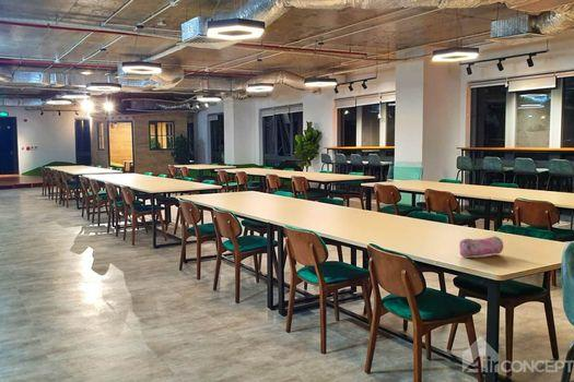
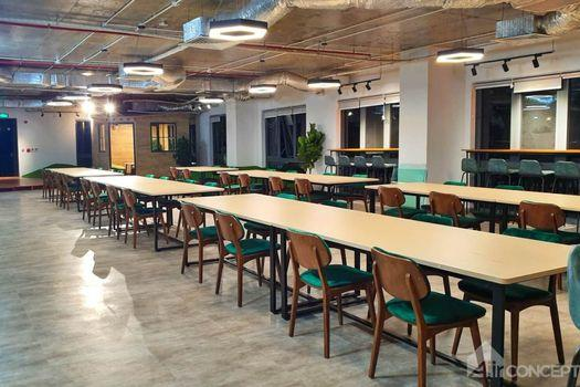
- pencil case [458,235,504,258]
